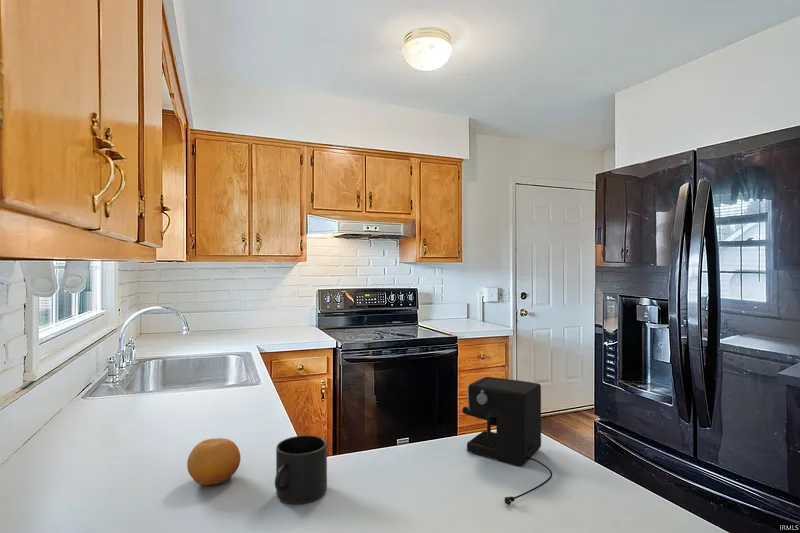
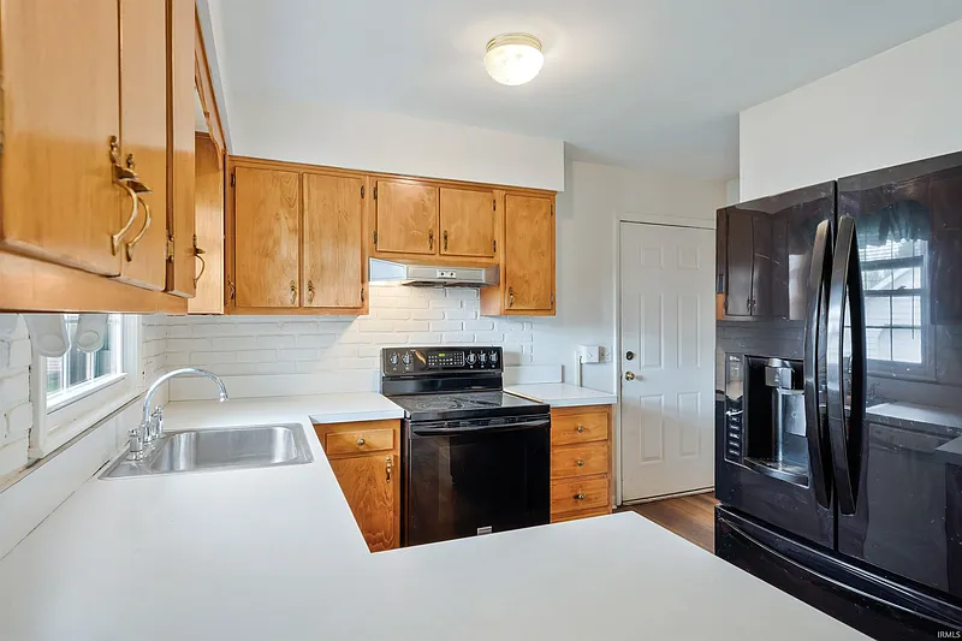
- coffee maker [461,376,553,506]
- mug [274,435,328,505]
- fruit [186,437,242,486]
